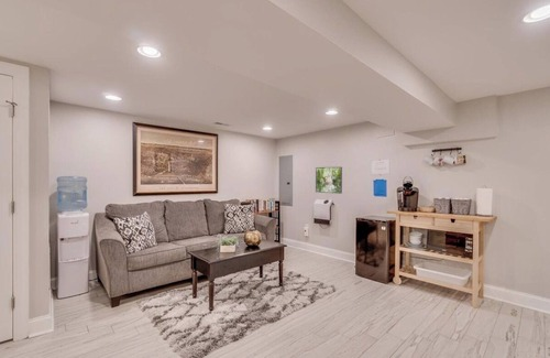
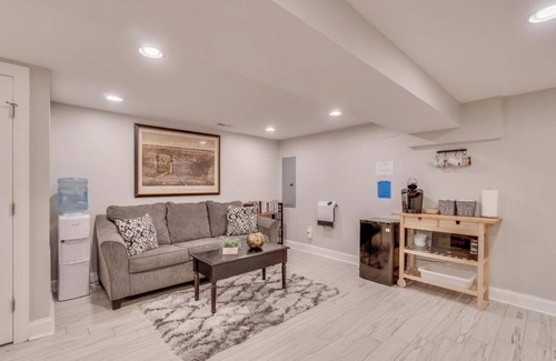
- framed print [315,166,343,195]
